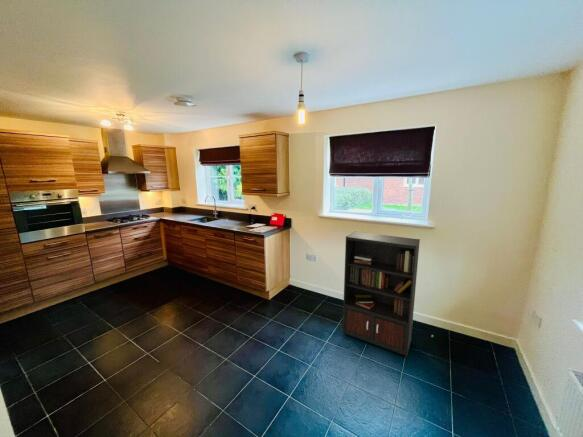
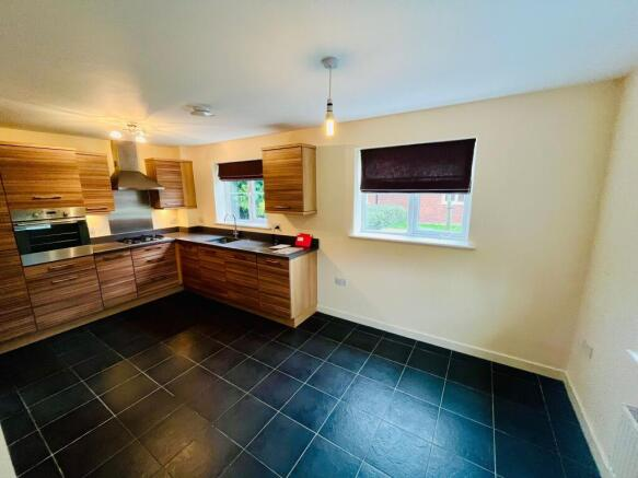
- bookcase [342,231,434,358]
